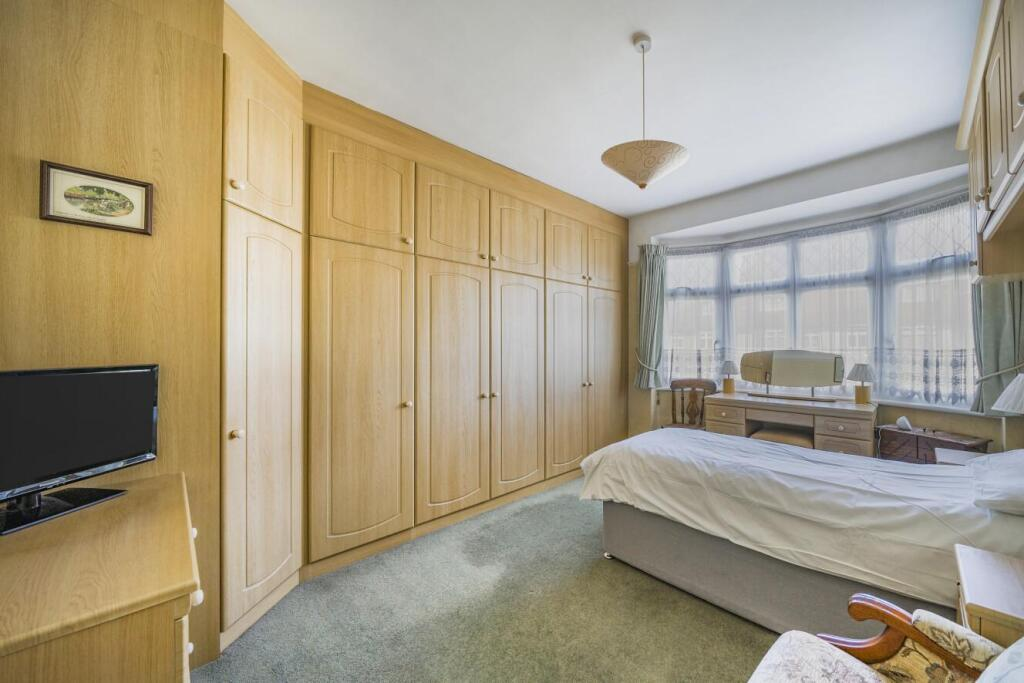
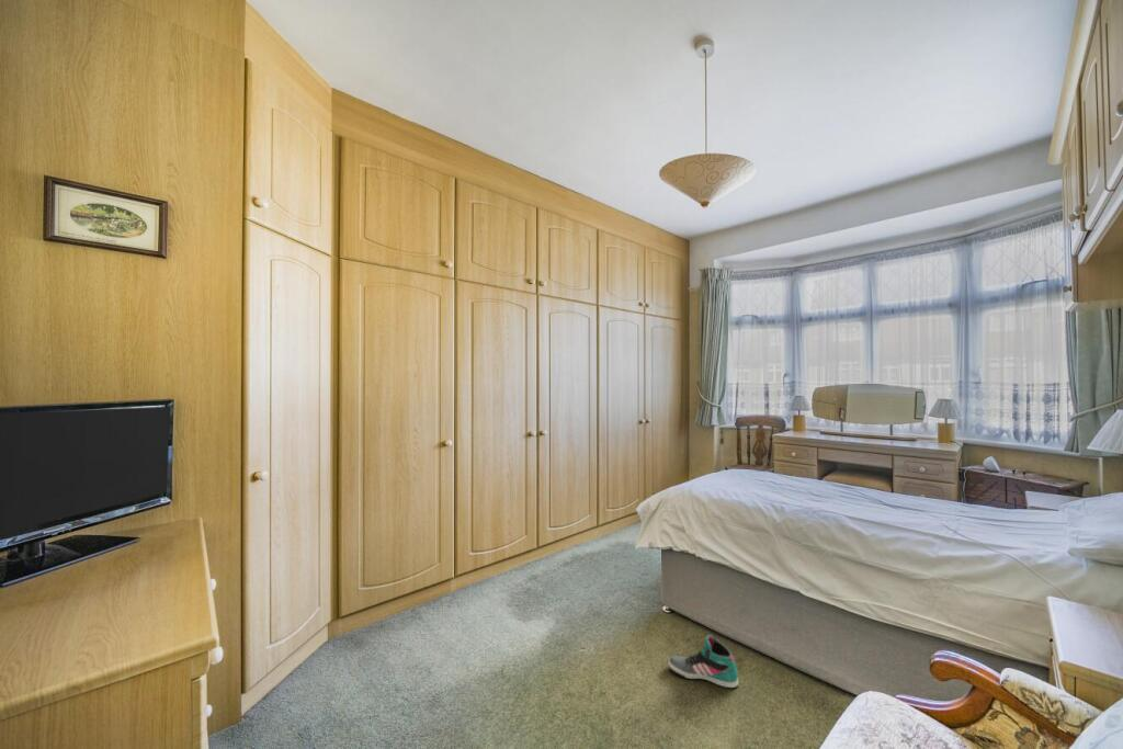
+ sneaker [668,634,739,689]
